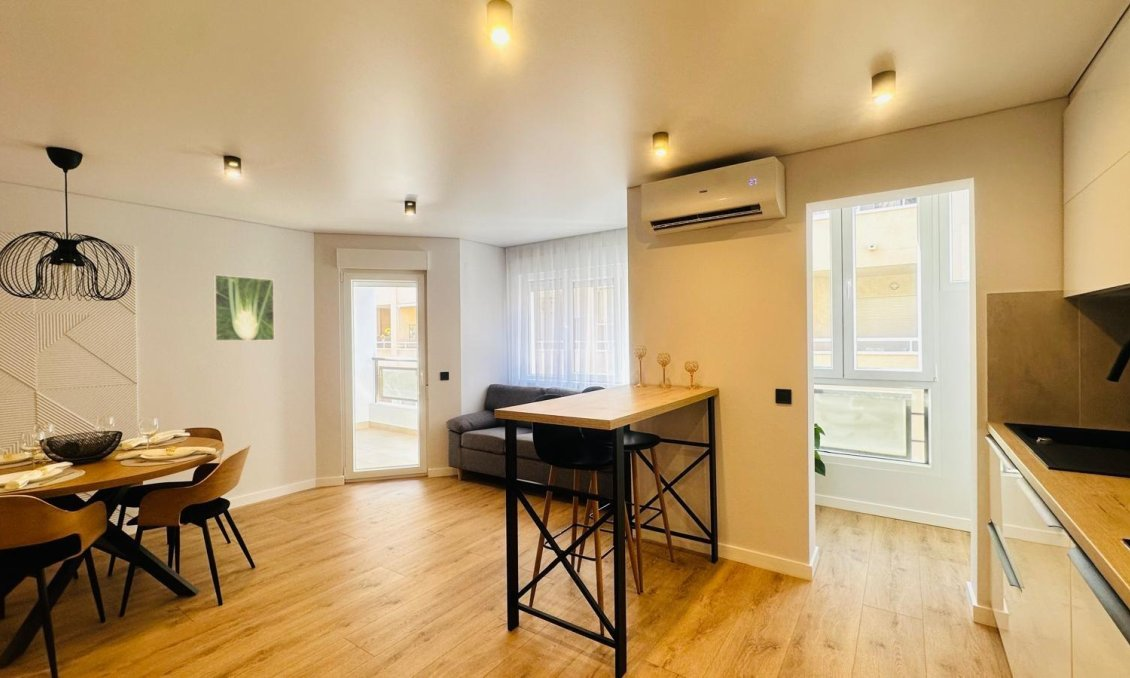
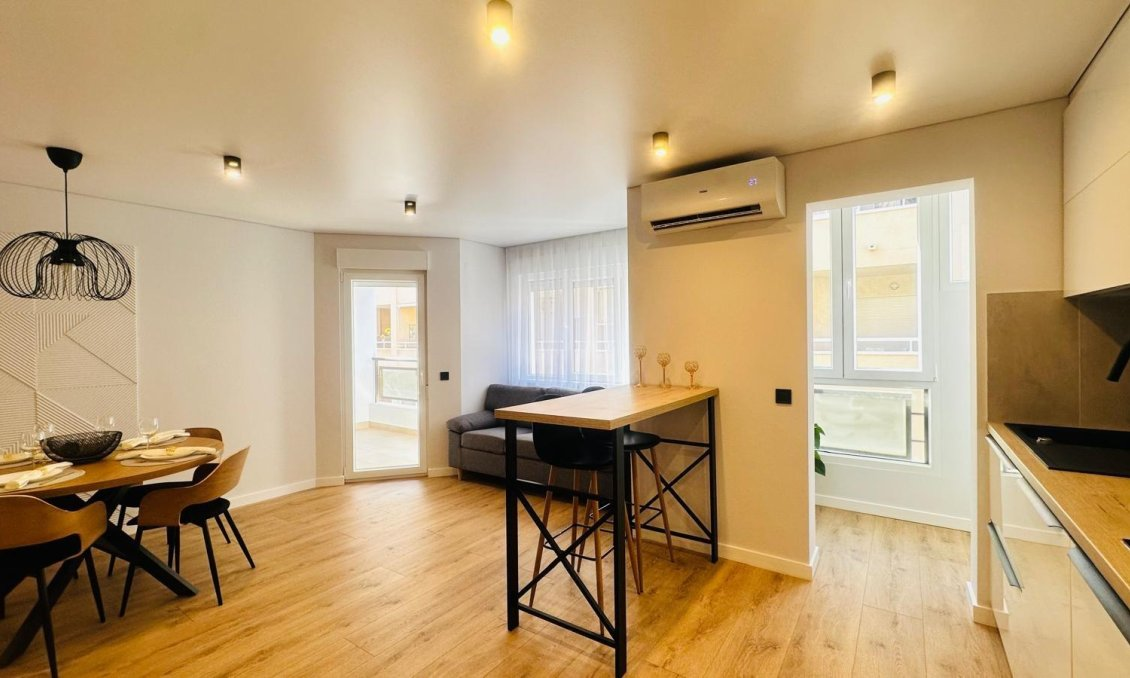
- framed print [212,274,275,342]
